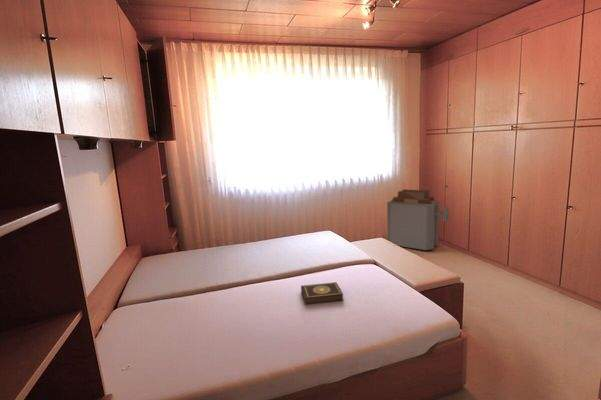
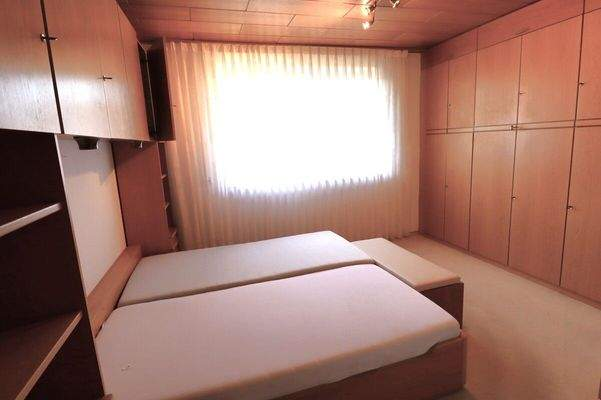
- book [300,281,344,305]
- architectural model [386,189,450,251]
